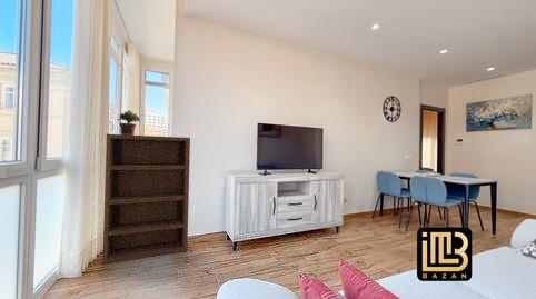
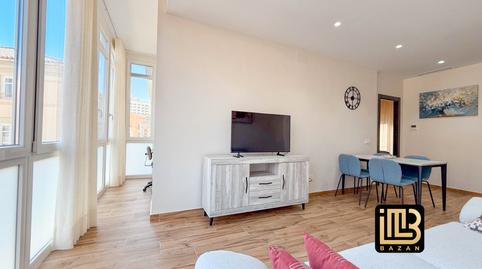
- bookcase [101,133,191,265]
- potted plant [116,109,141,136]
